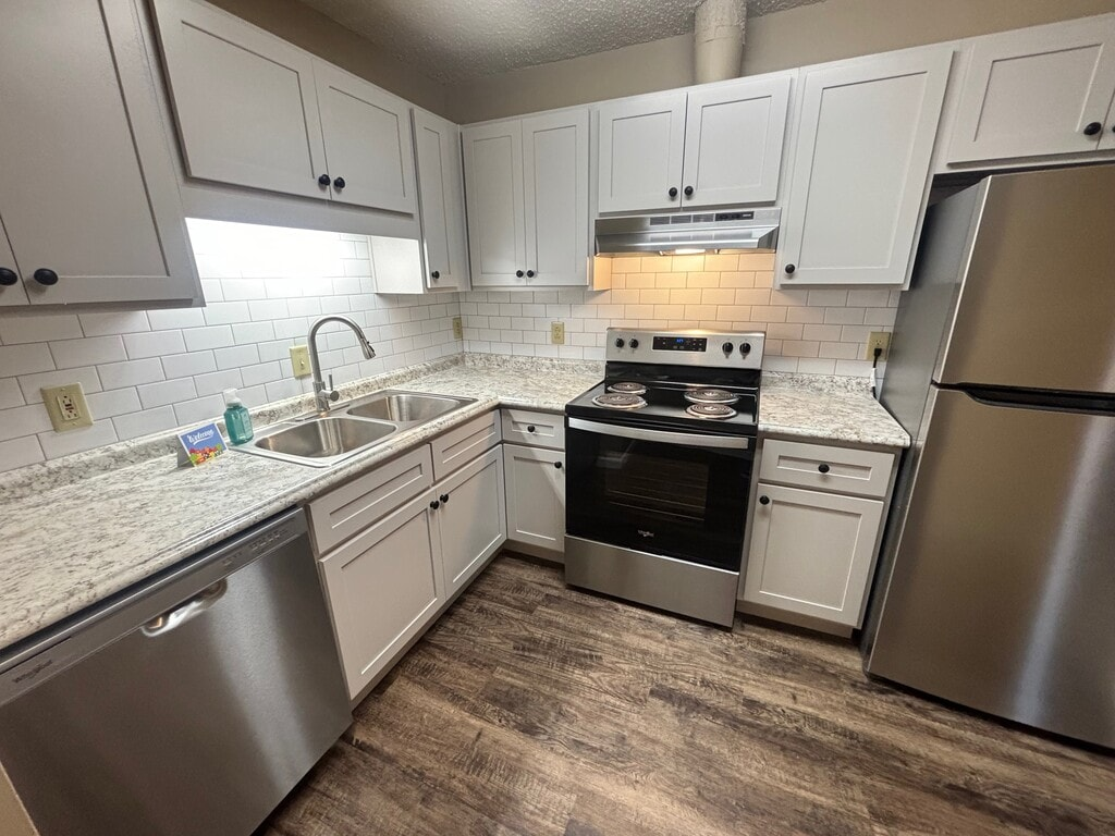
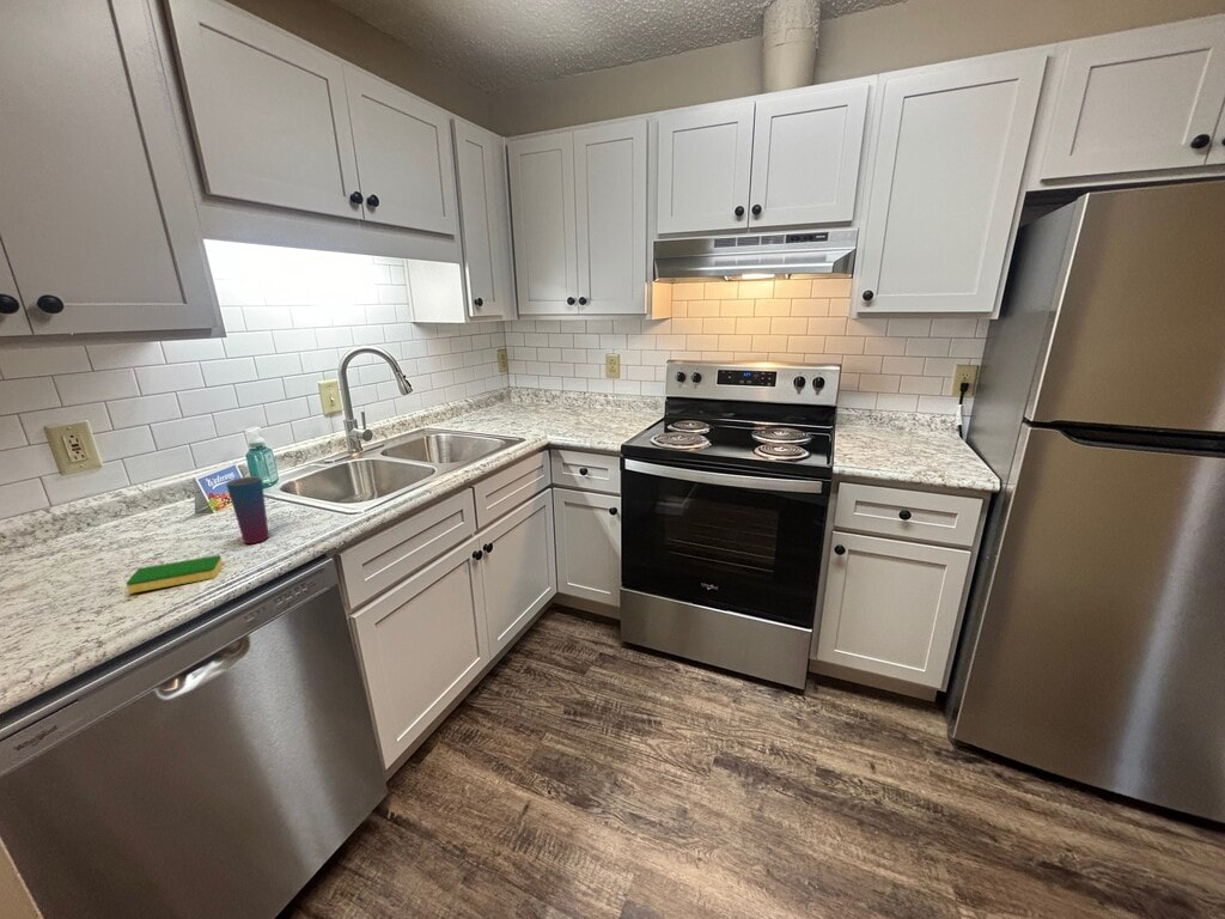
+ cup [225,475,270,544]
+ dish sponge [124,554,224,595]
